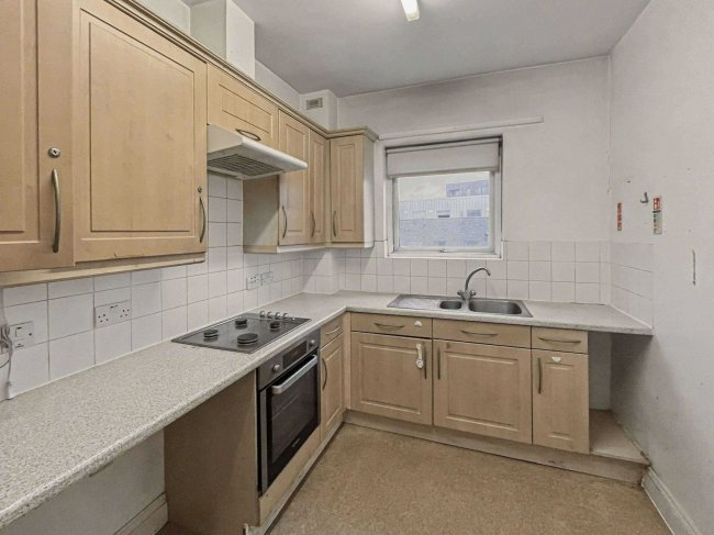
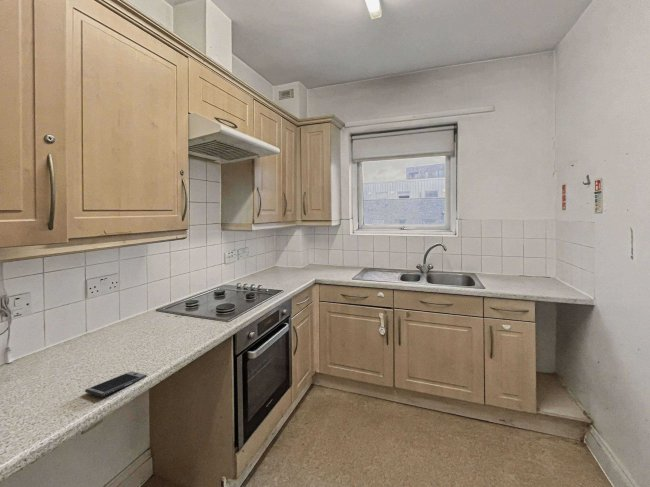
+ smartphone [84,370,148,398]
